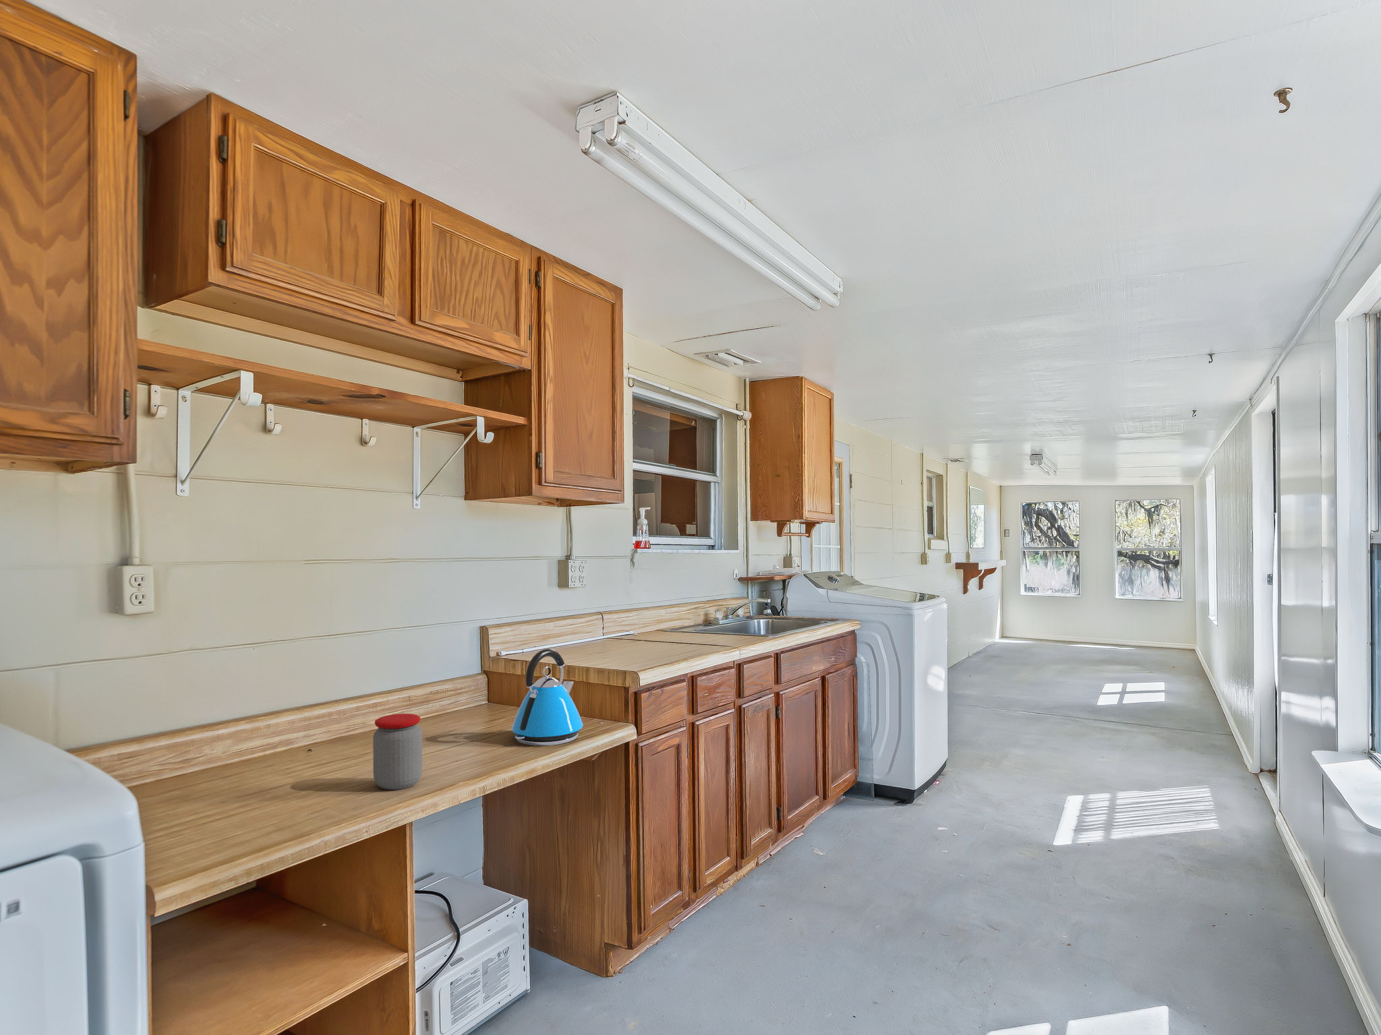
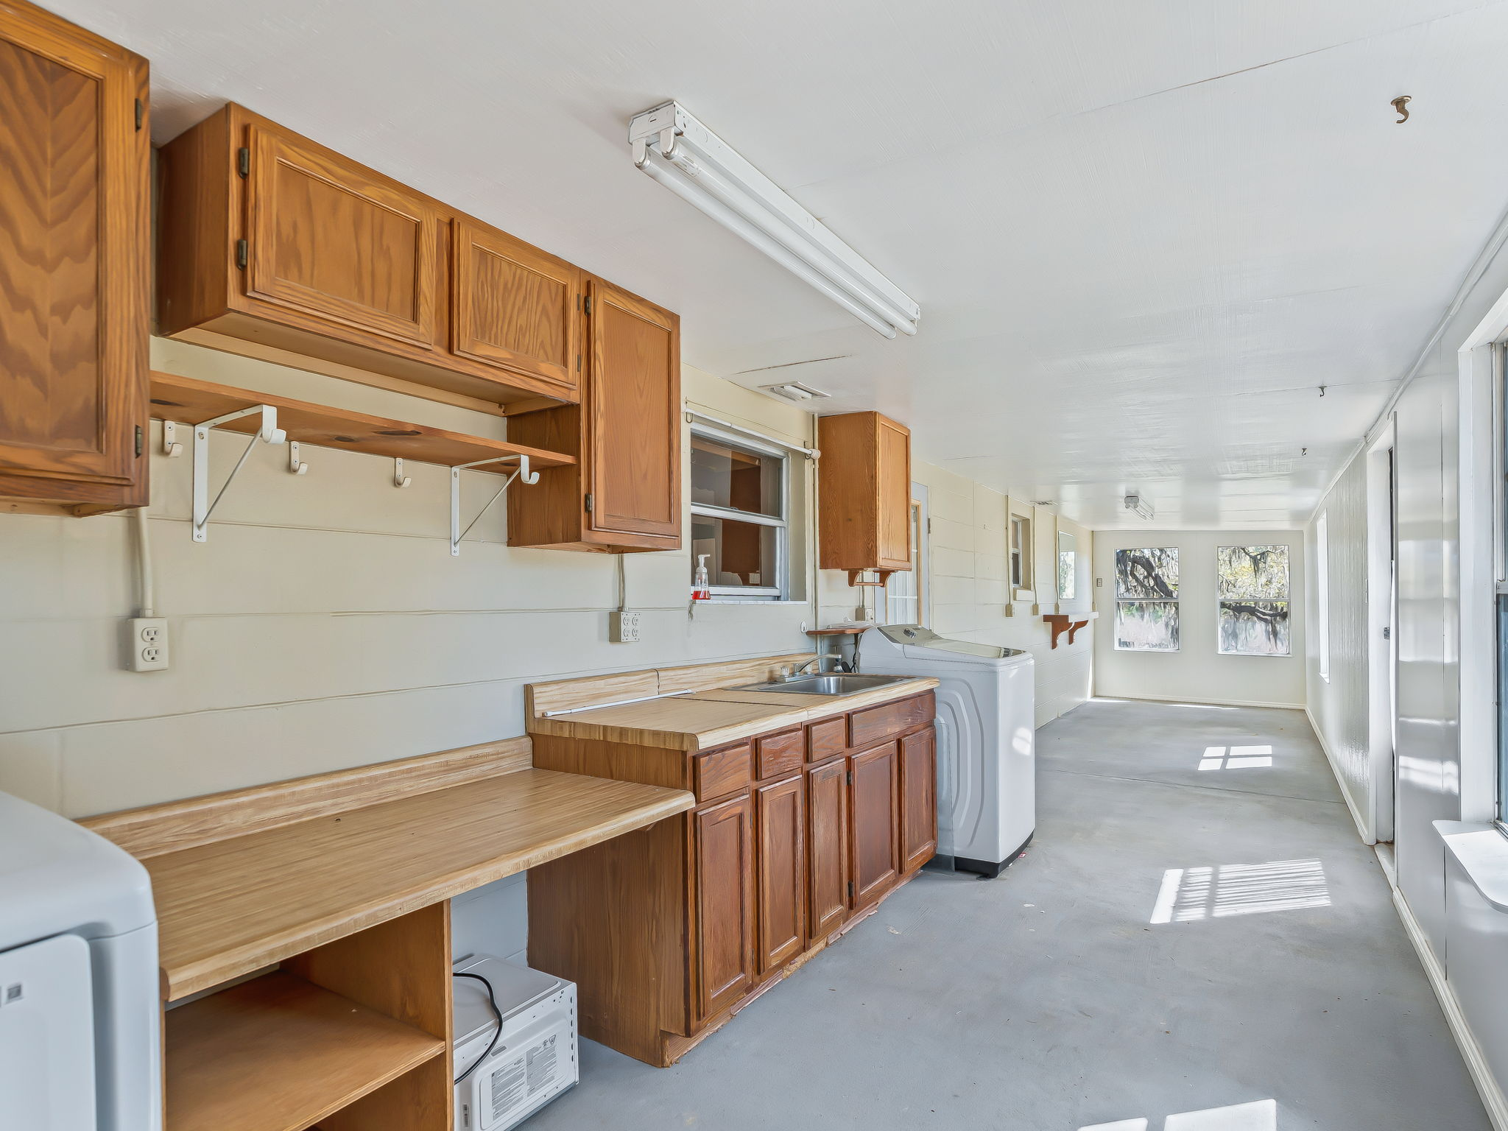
- kettle [511,648,584,746]
- jar [372,713,423,790]
